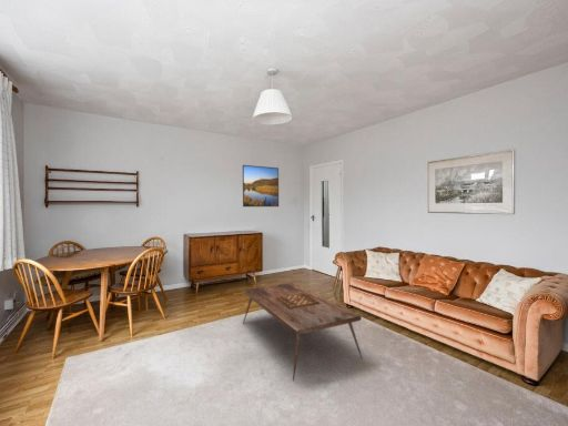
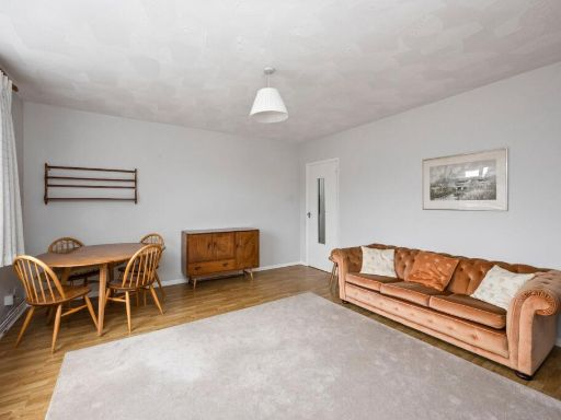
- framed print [242,164,280,207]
- coffee table [242,282,364,382]
